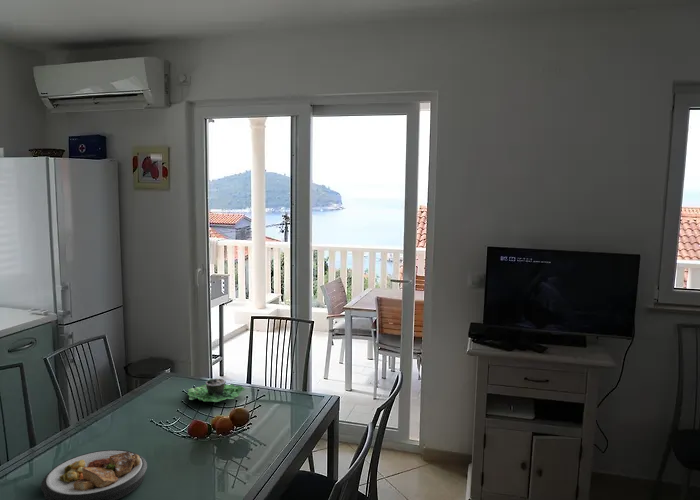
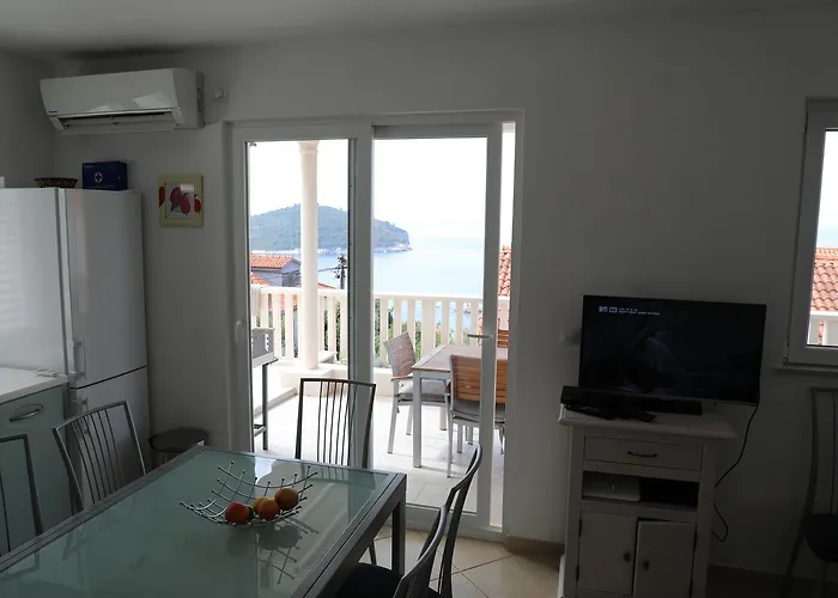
- plate [40,449,148,500]
- succulent planter [187,377,246,403]
